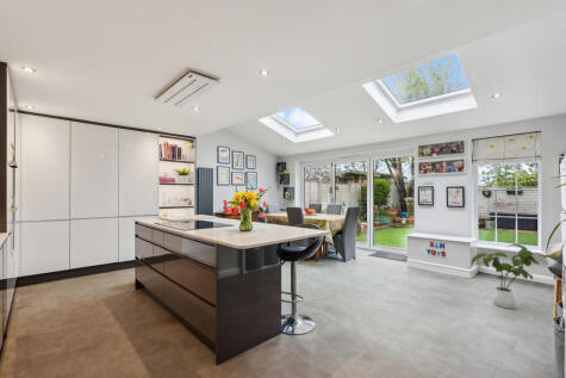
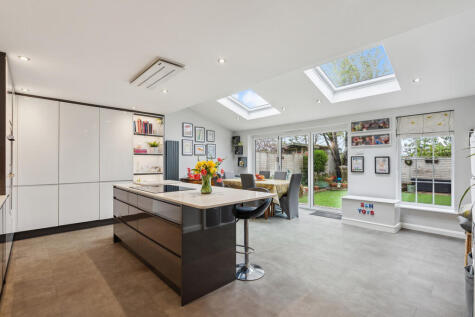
- house plant [469,242,547,309]
